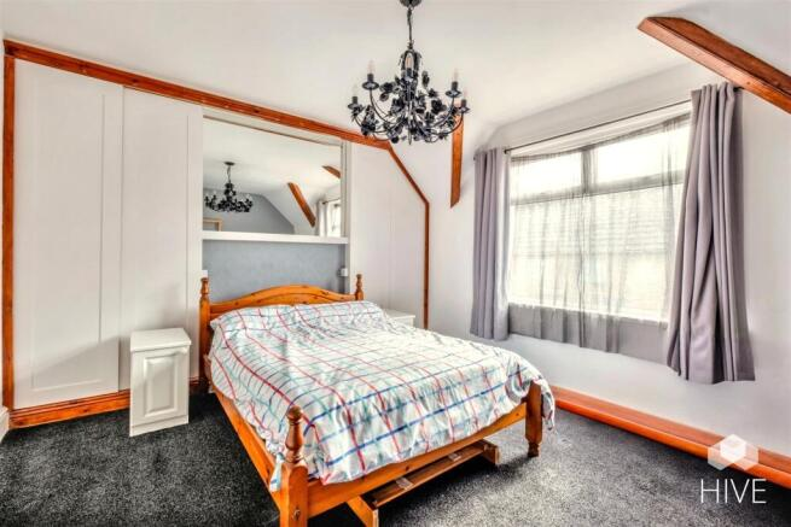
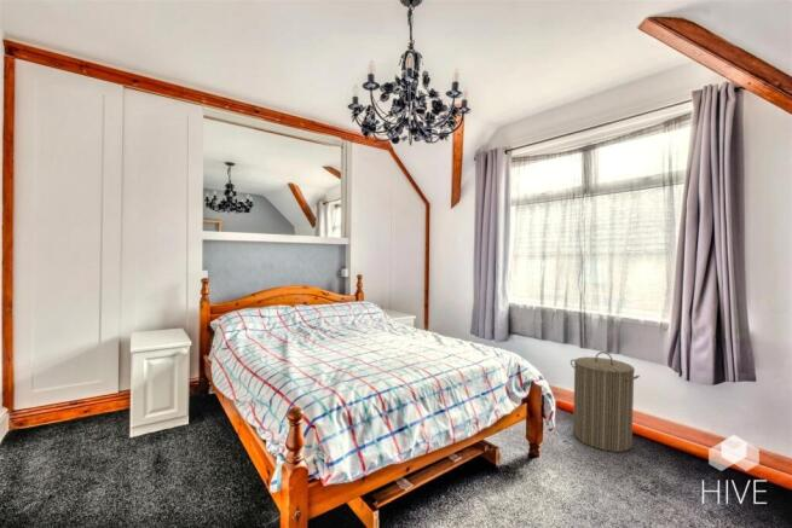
+ laundry hamper [570,350,641,453]
